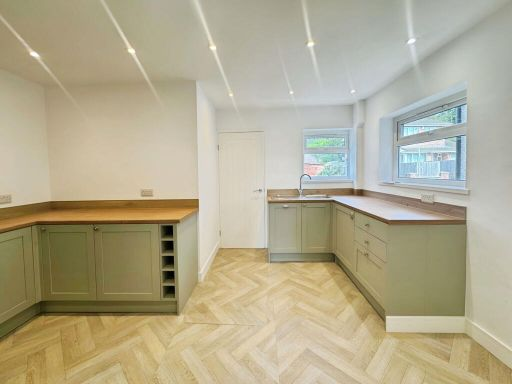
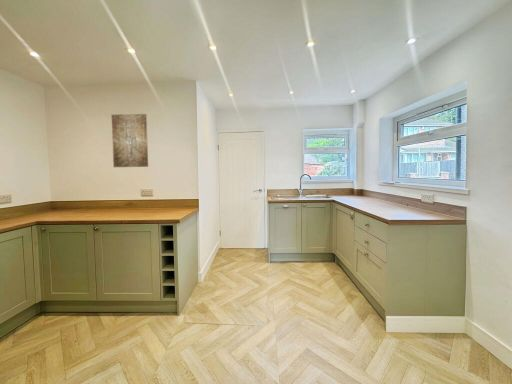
+ wall art [111,113,149,168]
